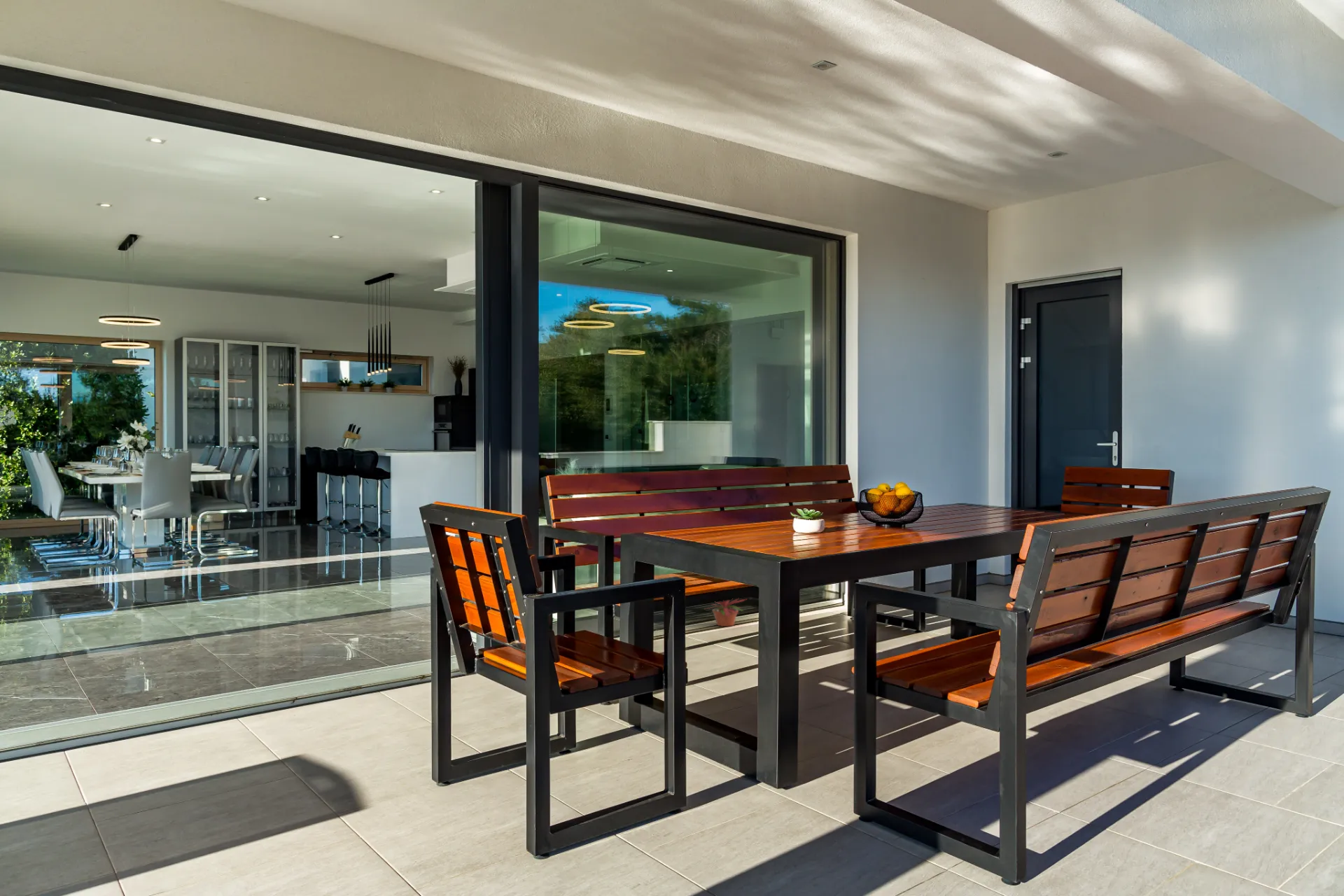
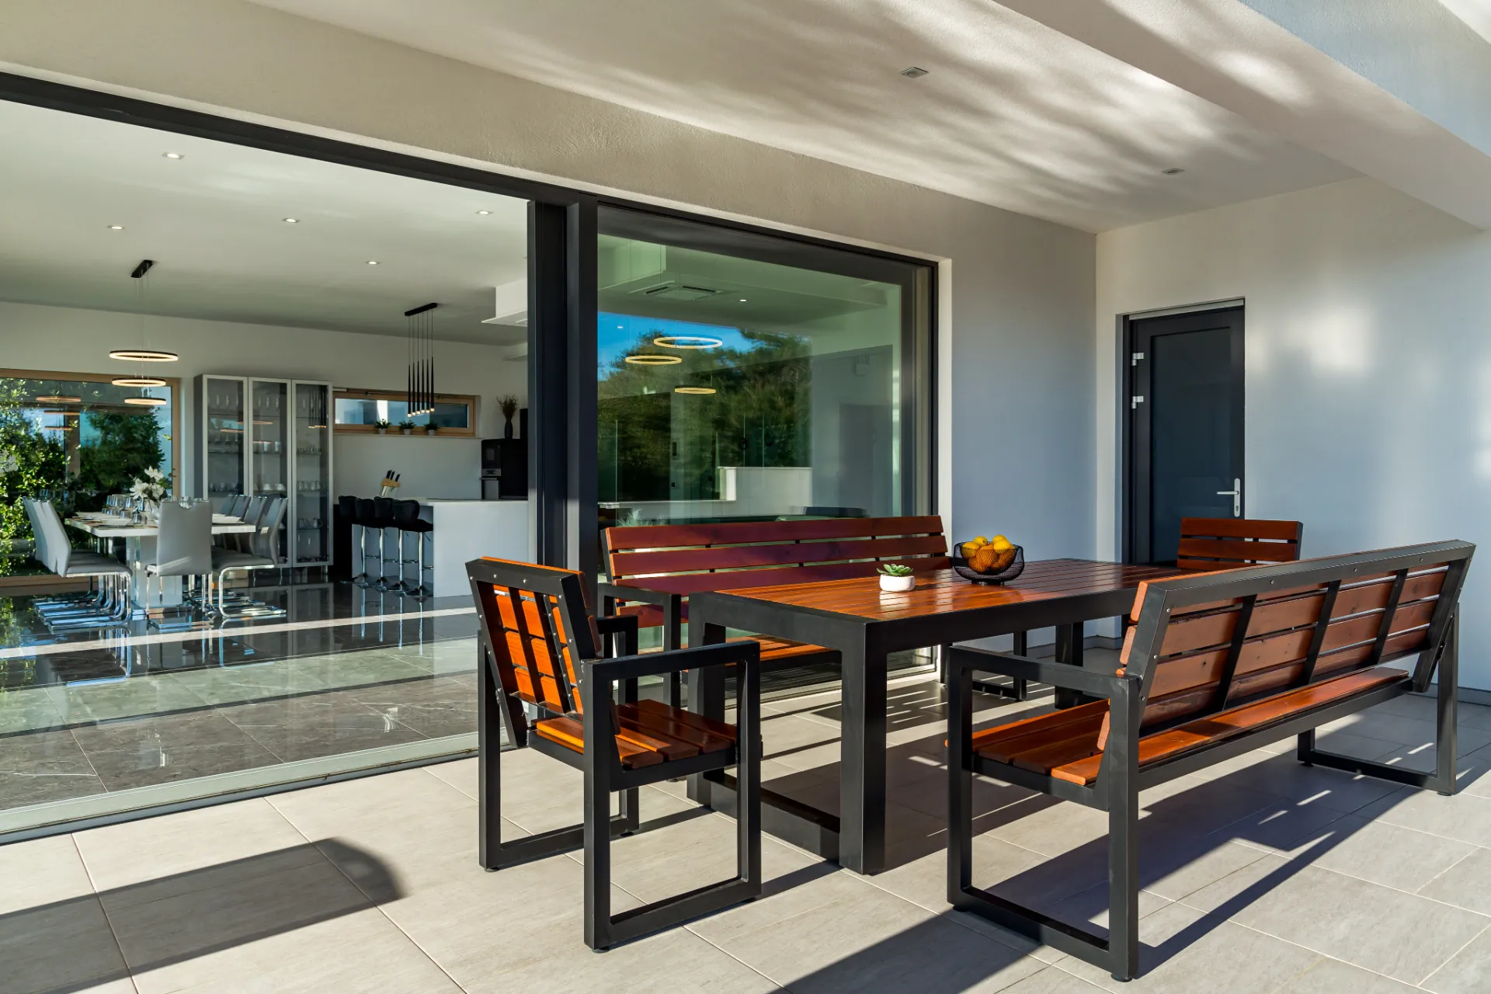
- potted plant [705,598,747,627]
